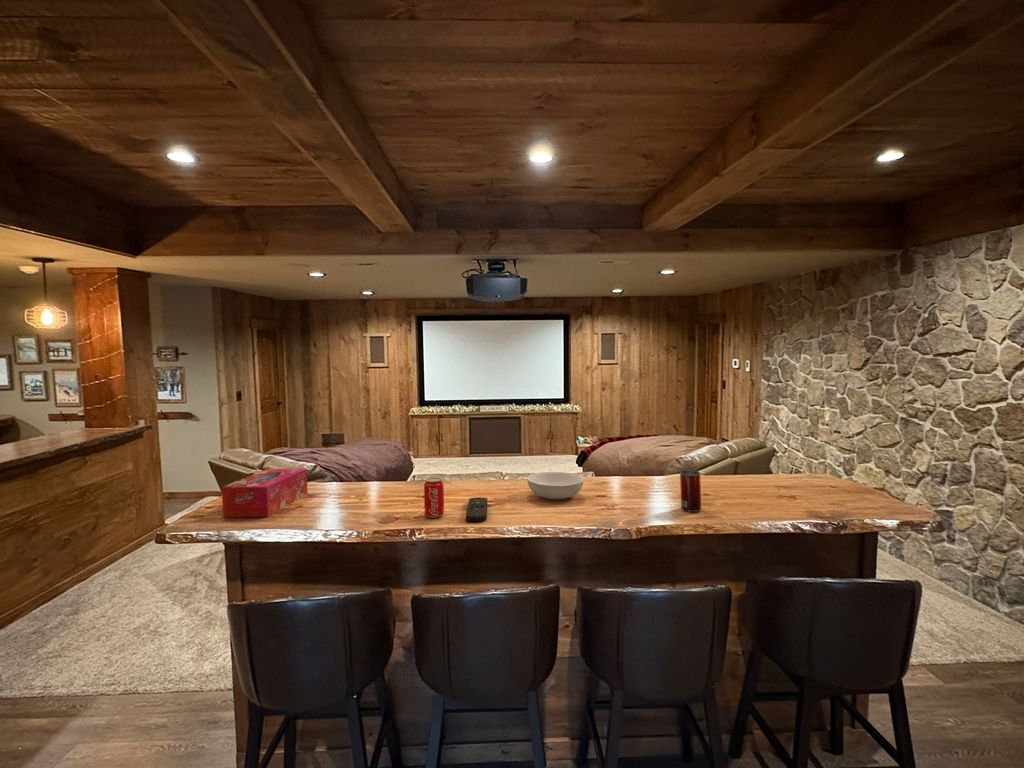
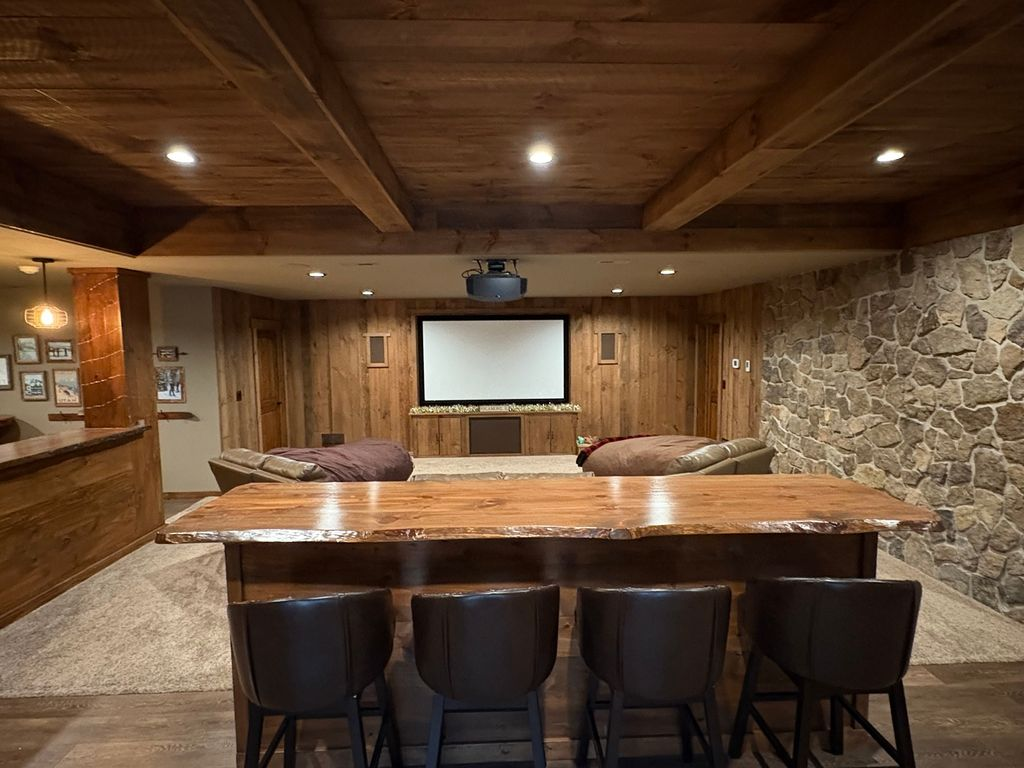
- tissue box [221,467,308,518]
- remote control [465,496,489,522]
- beverage can [679,469,702,513]
- serving bowl [526,471,584,500]
- beverage can [423,477,445,519]
